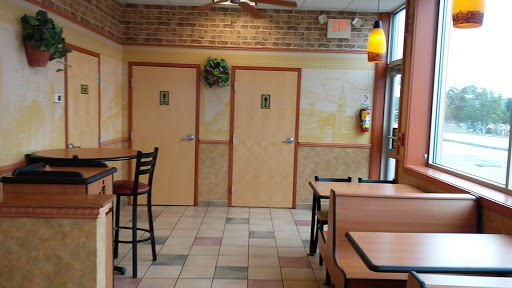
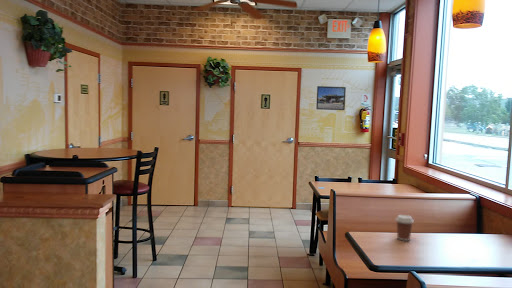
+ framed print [315,85,347,111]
+ coffee cup [395,214,415,242]
